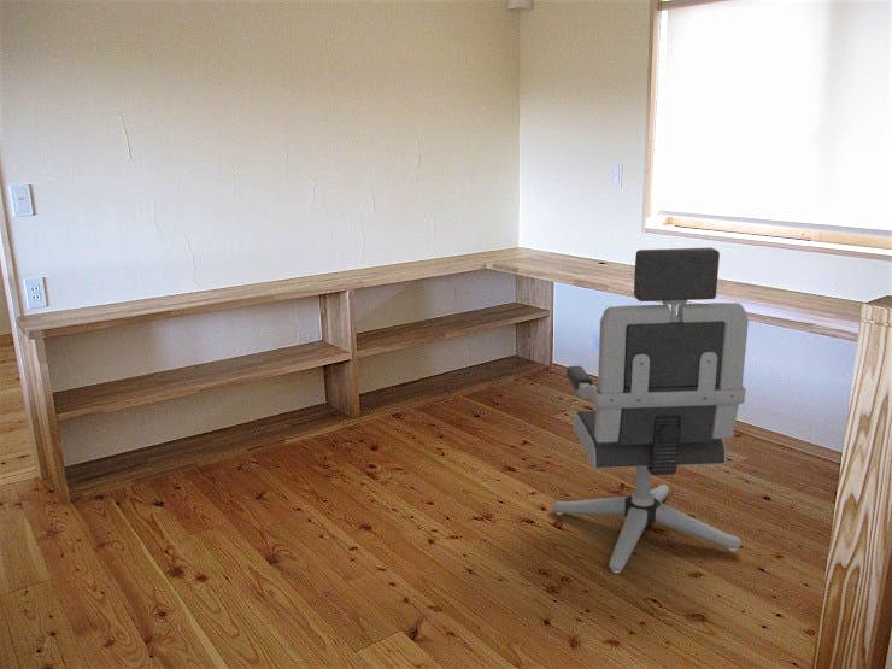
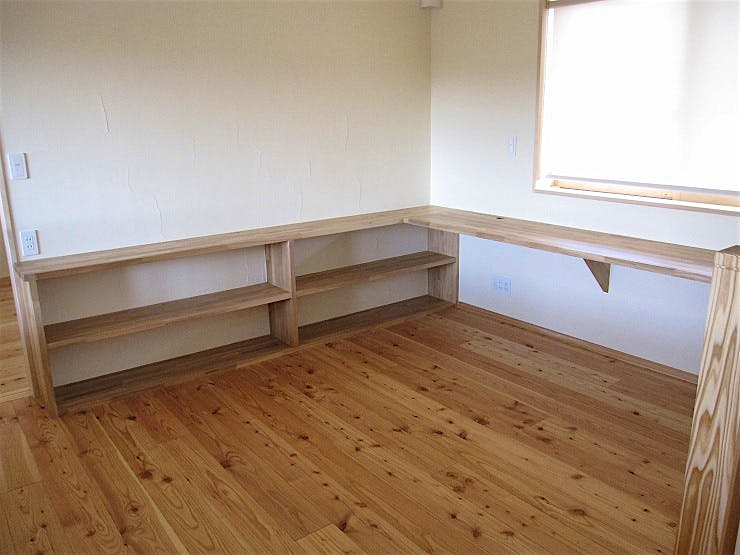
- office chair [552,246,750,574]
